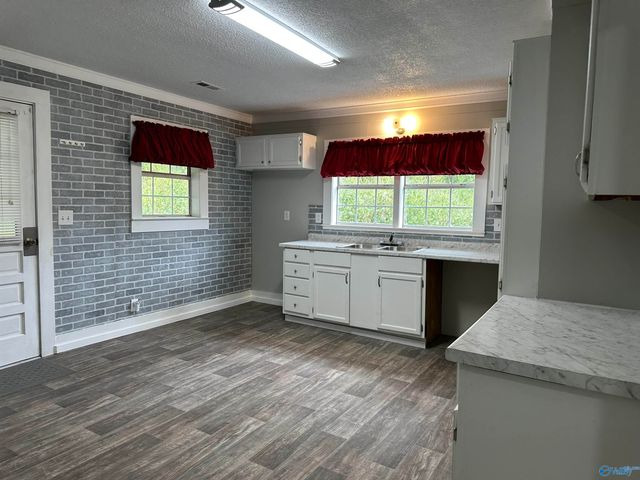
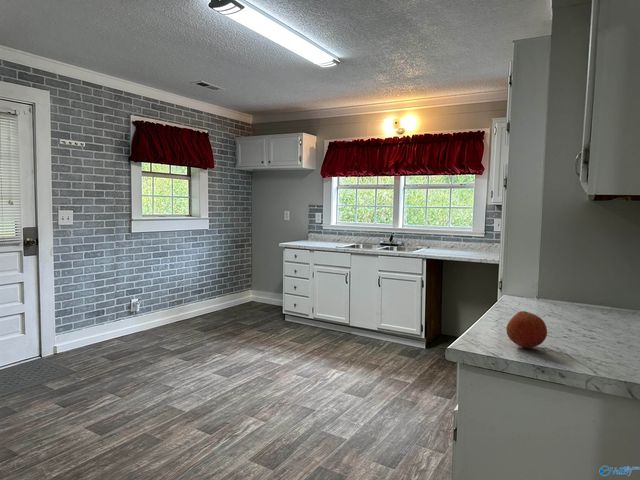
+ fruit [505,310,548,349]
